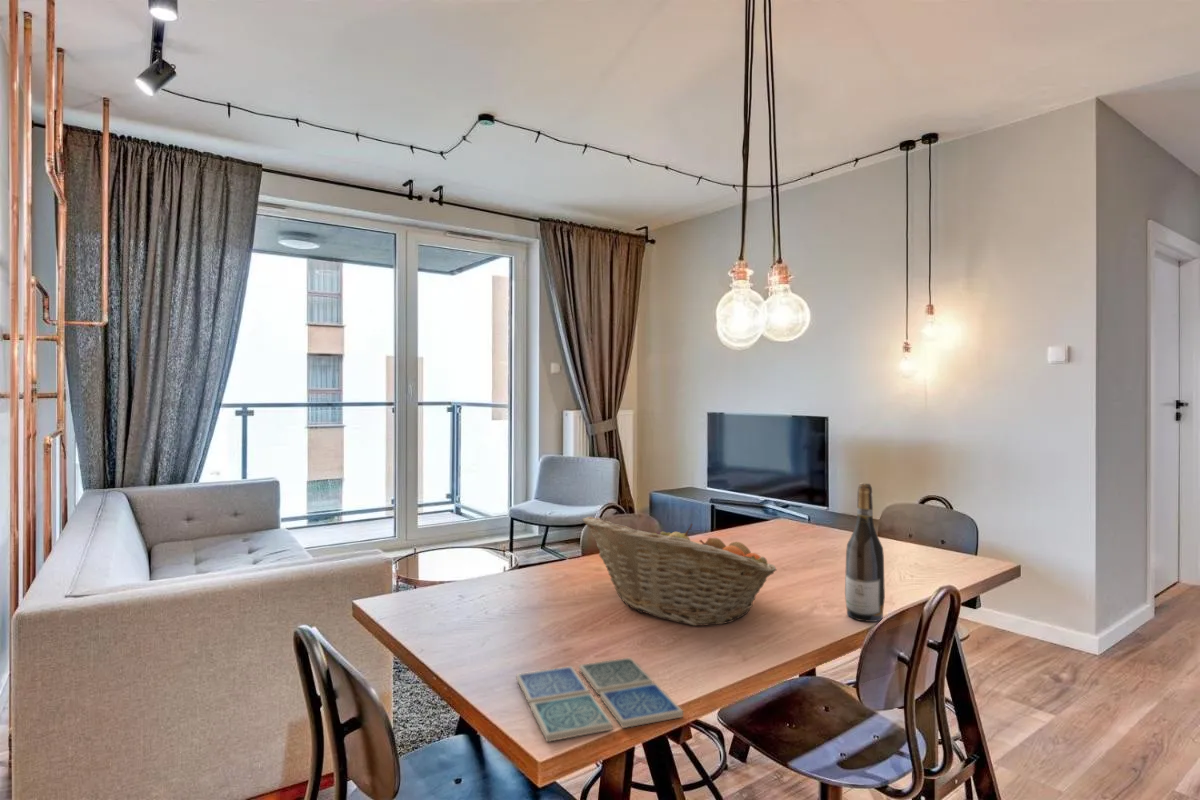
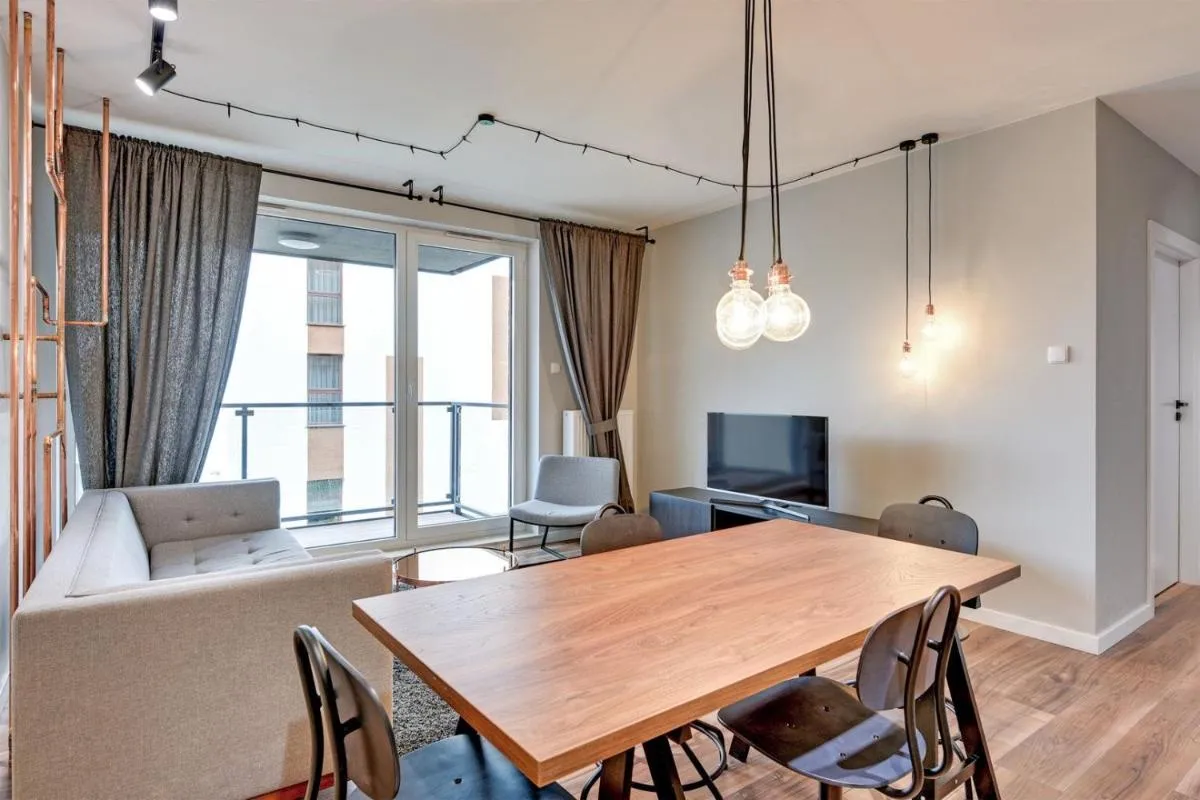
- drink coaster [516,656,684,743]
- fruit basket [582,516,778,627]
- wine bottle [844,482,886,623]
